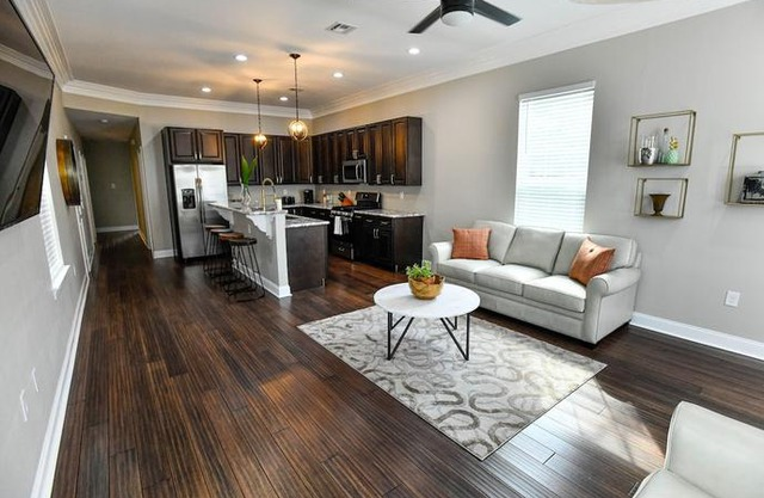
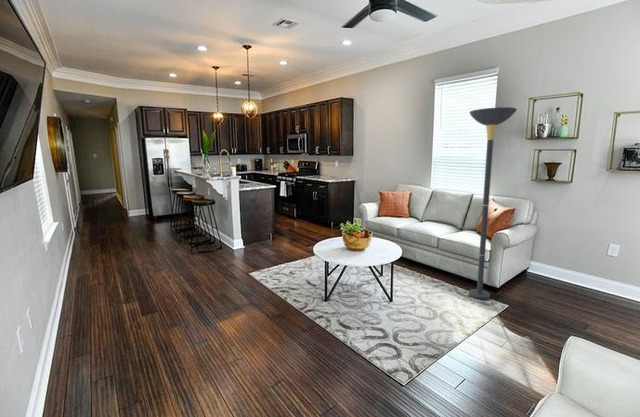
+ floor lamp [468,106,518,300]
